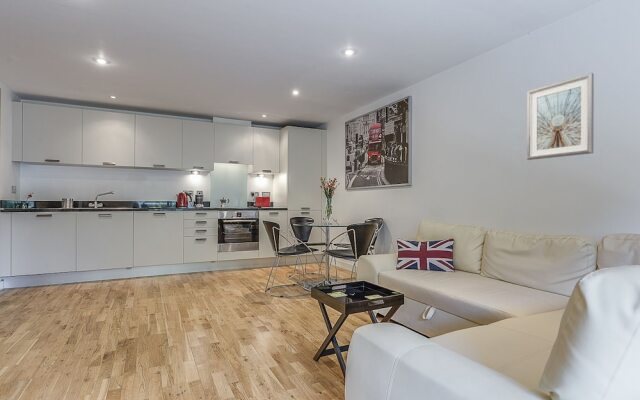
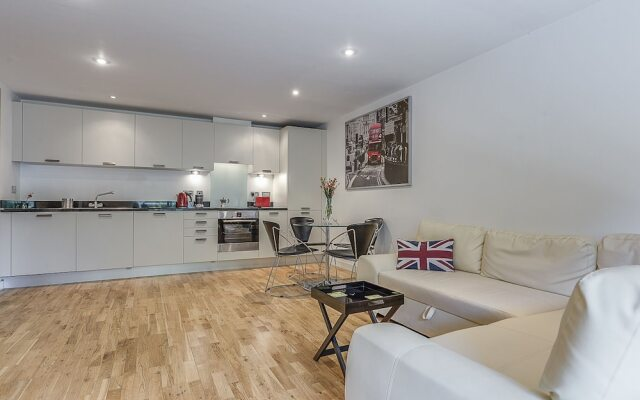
- picture frame [526,72,595,161]
